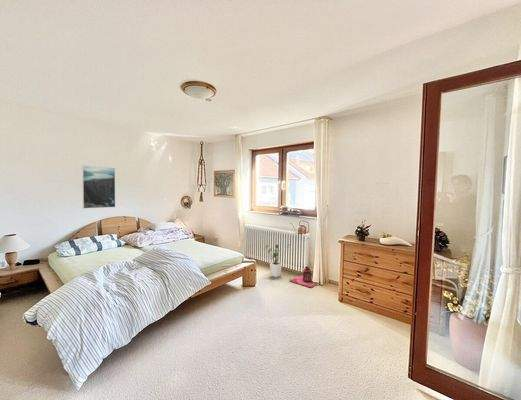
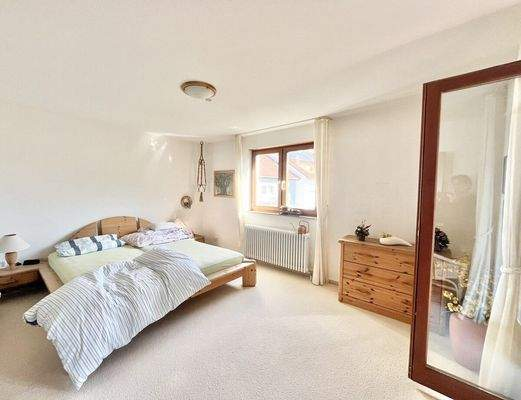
- house plant [263,244,289,278]
- lantern [288,265,319,289]
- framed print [81,165,116,209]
